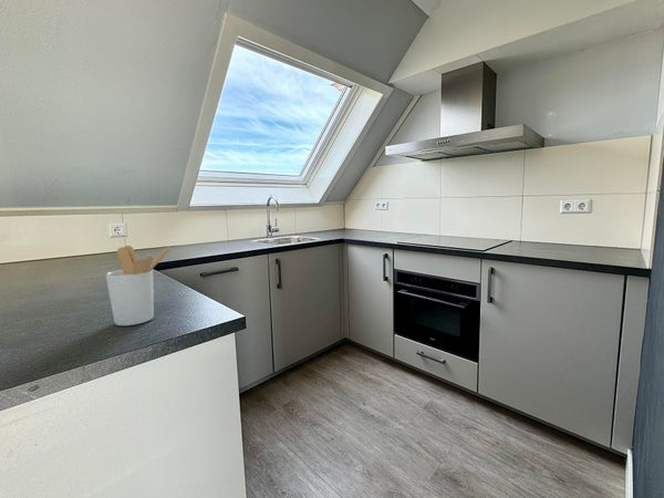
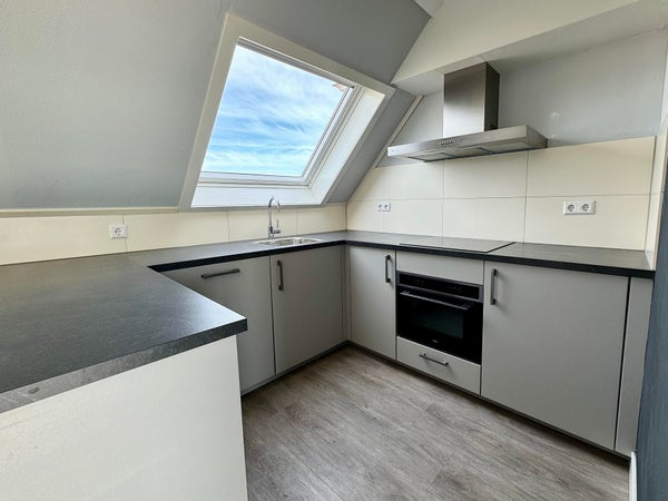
- utensil holder [105,245,172,326]
